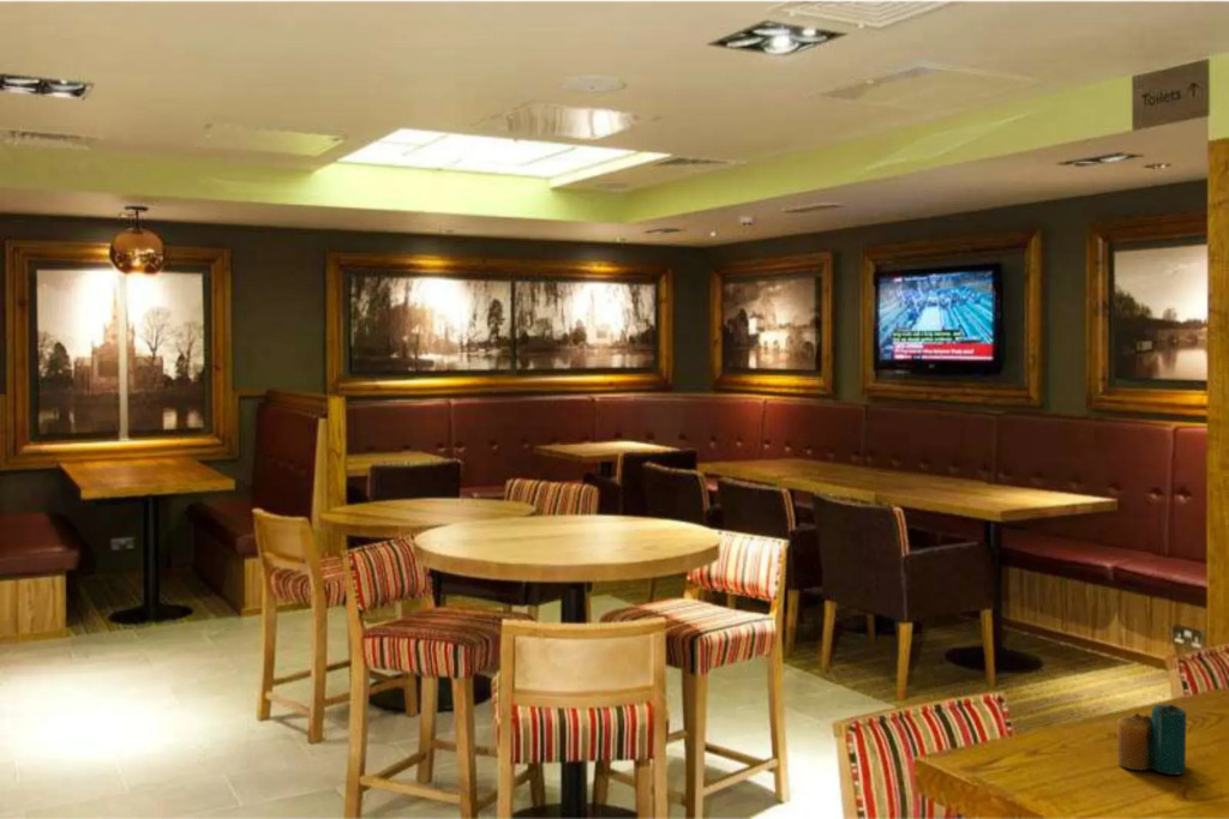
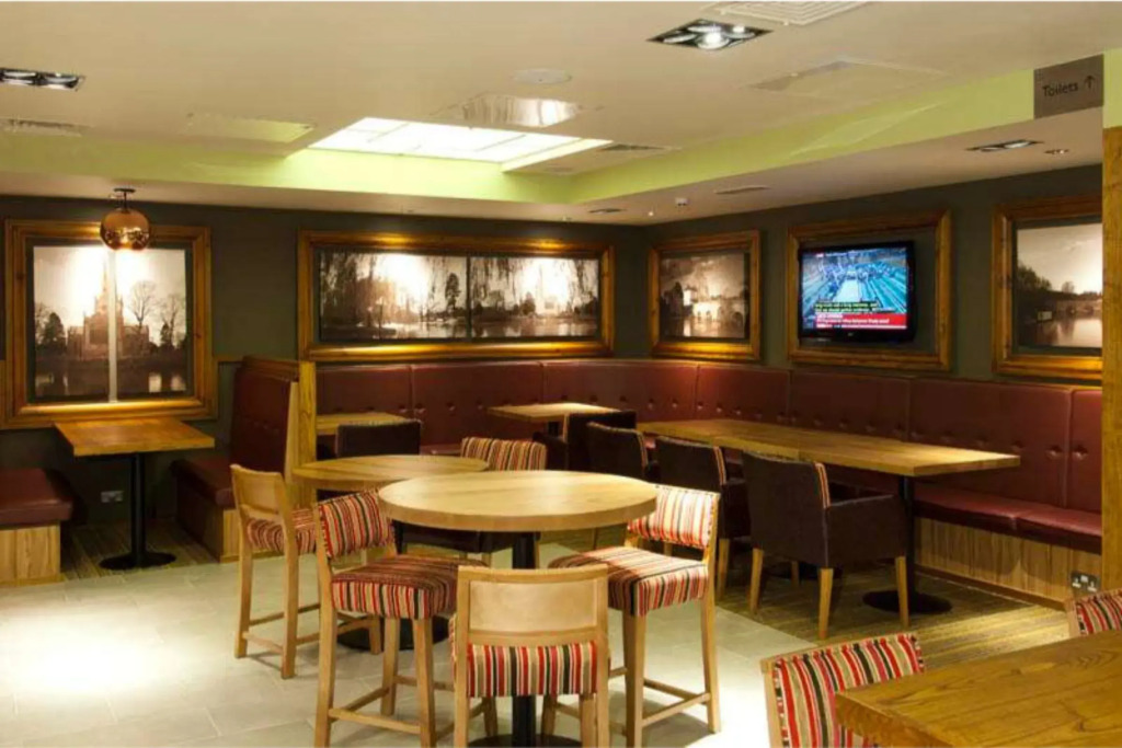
- candle [1116,704,1187,776]
